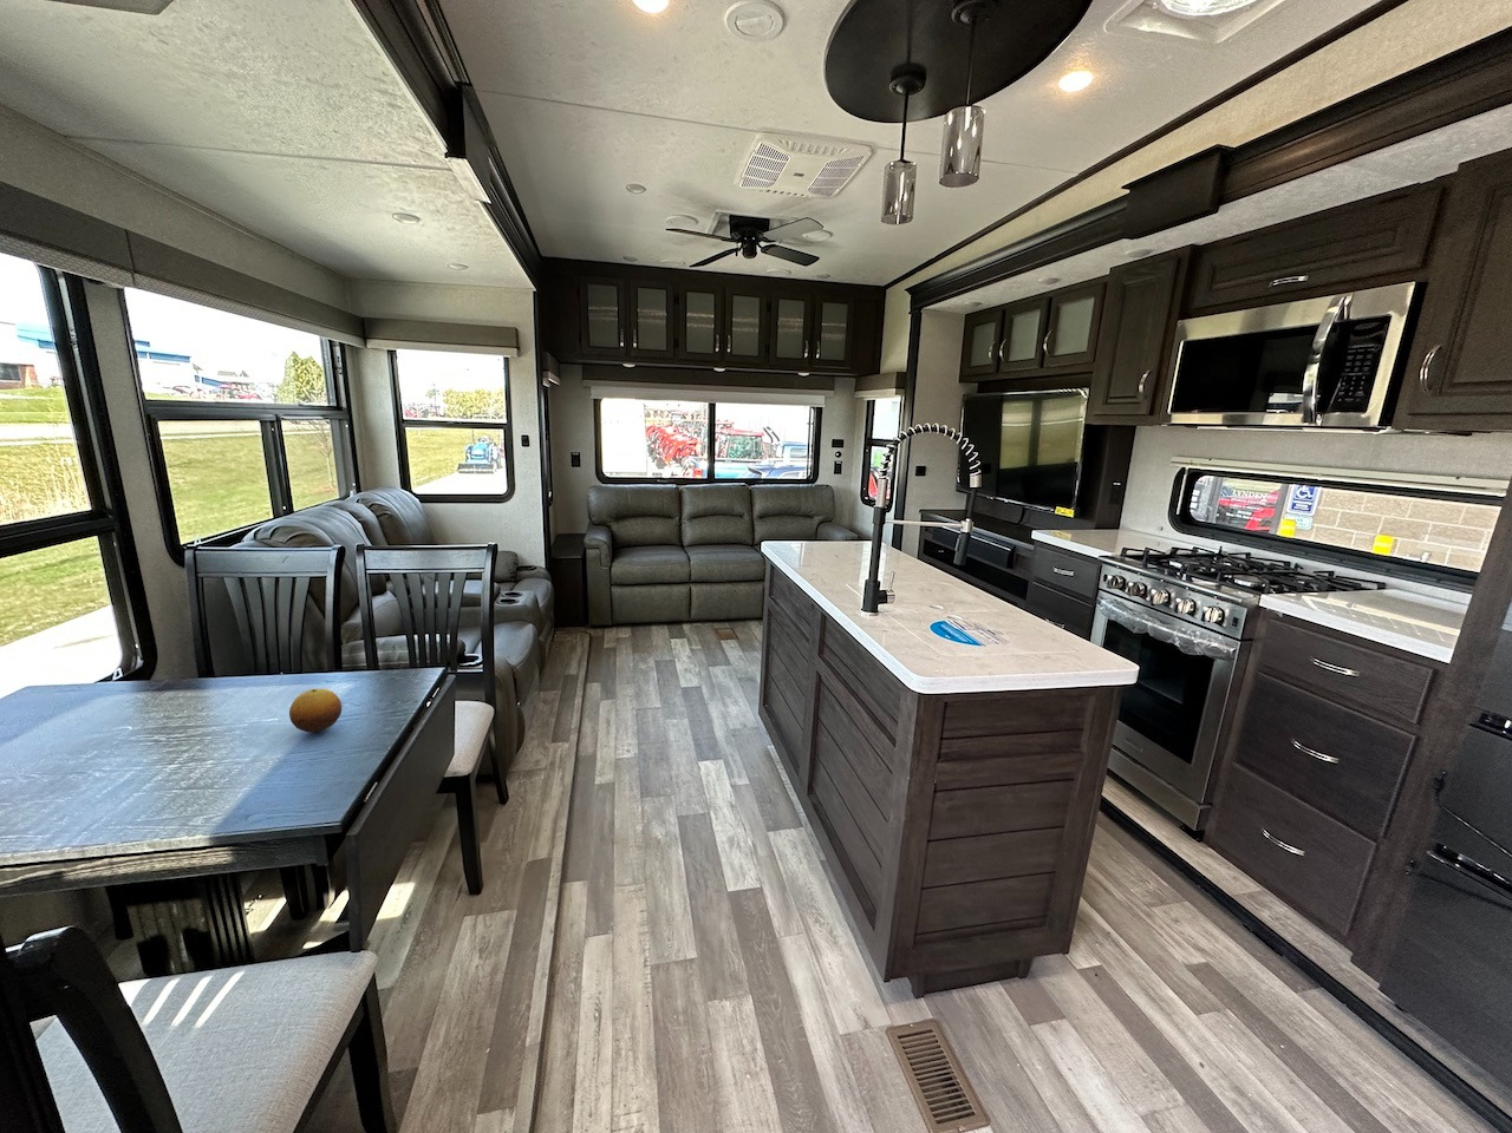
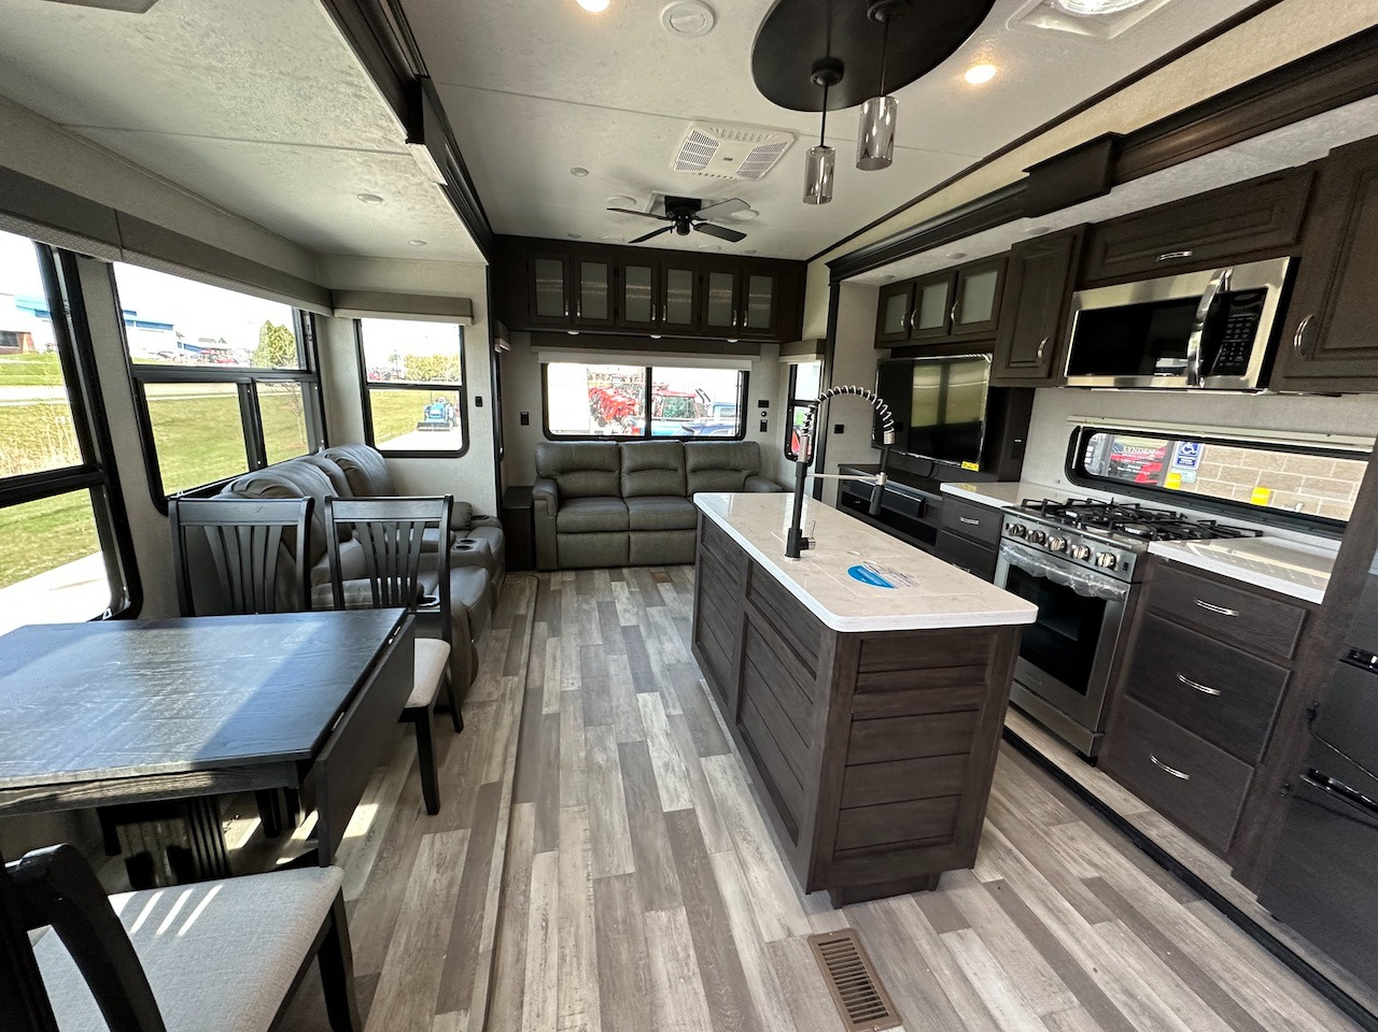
- fruit [288,688,343,733]
